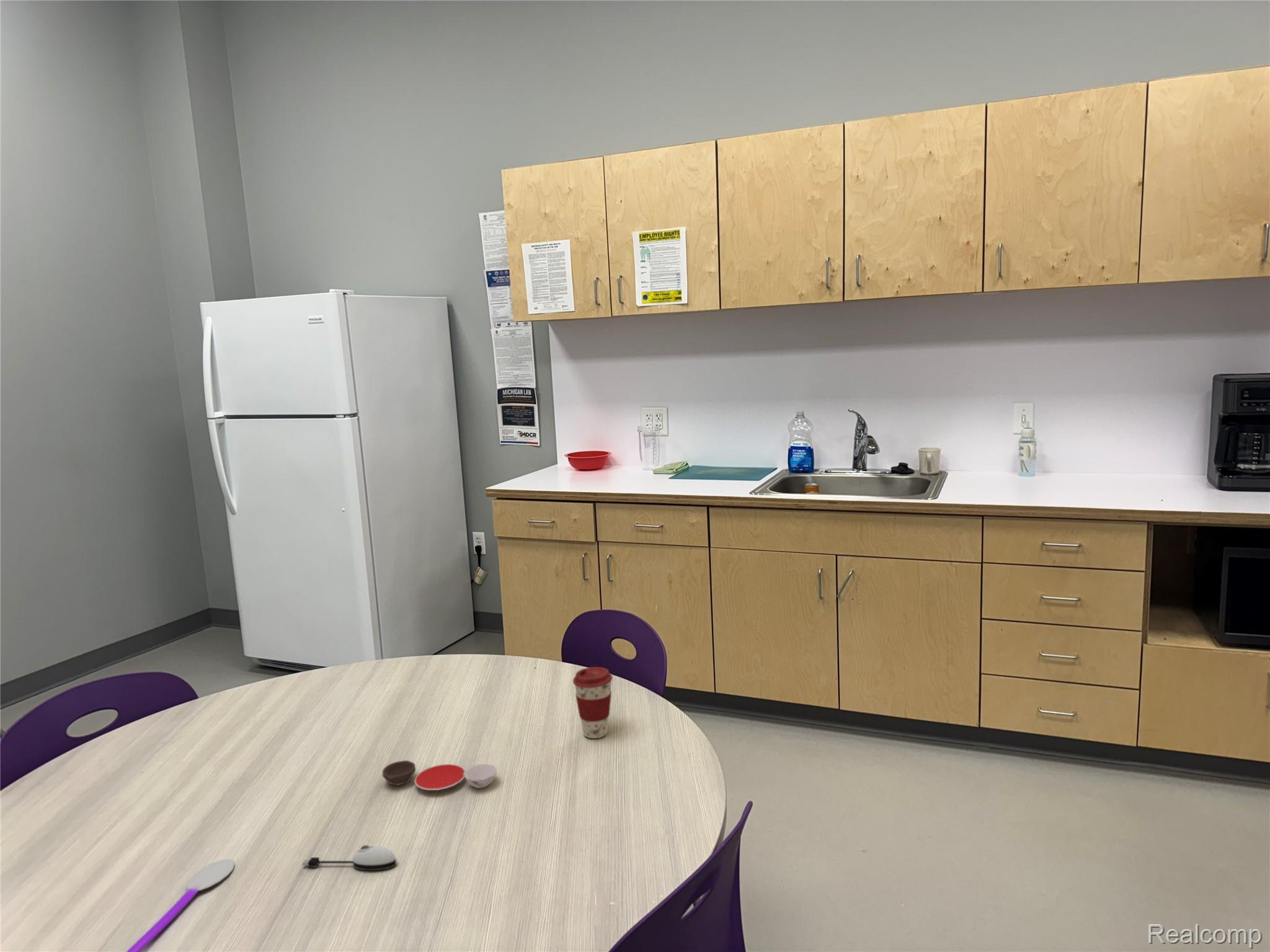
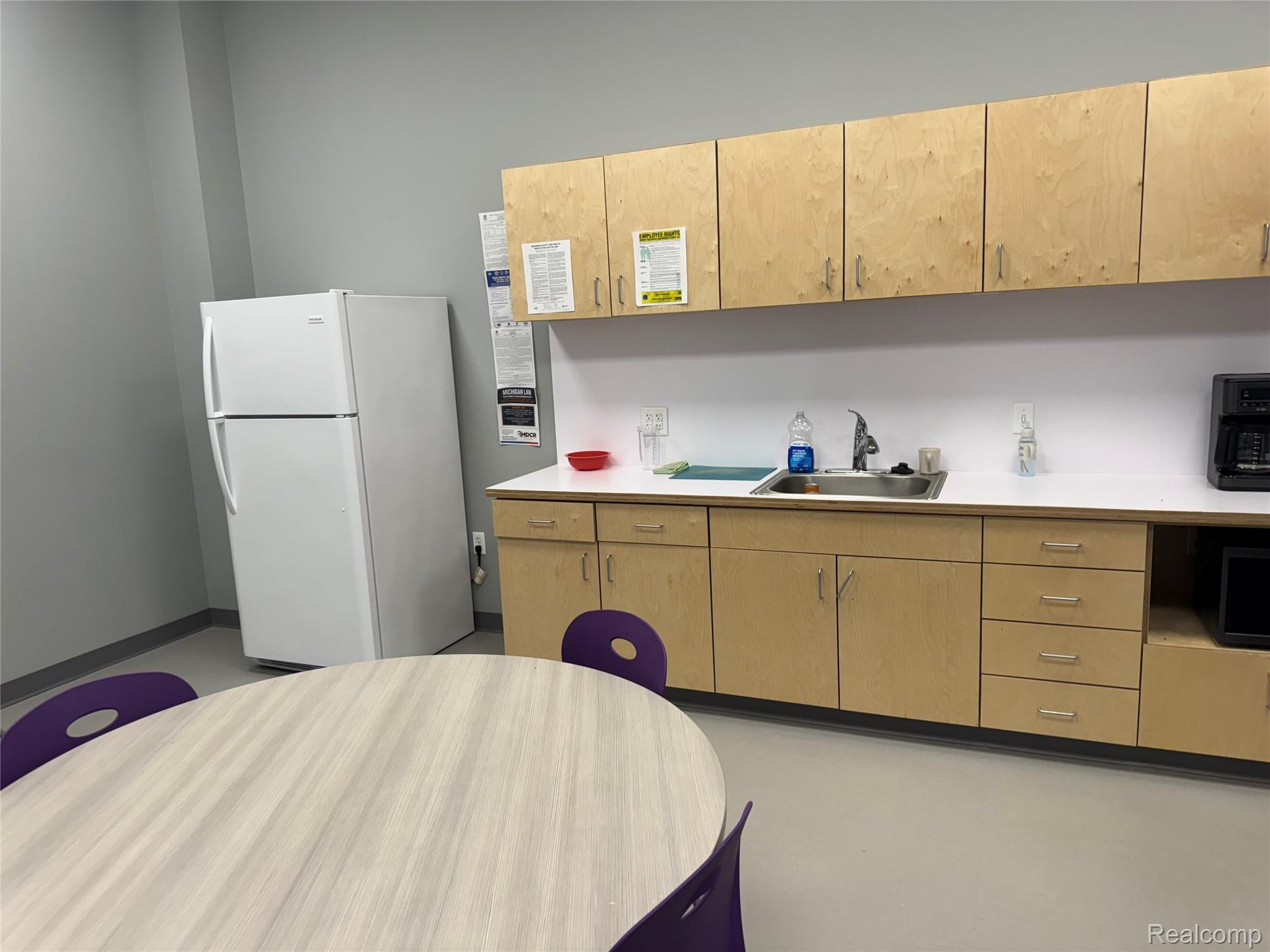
- coffee cup [572,666,613,739]
- computer mouse [301,845,397,871]
- spoon [126,858,236,952]
- bowl [382,760,498,791]
